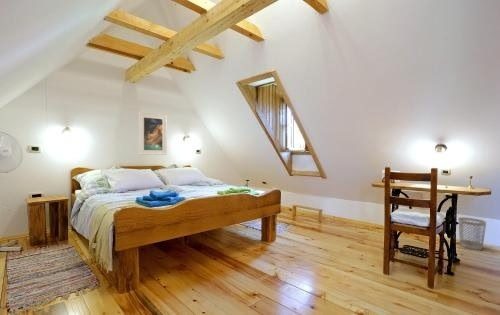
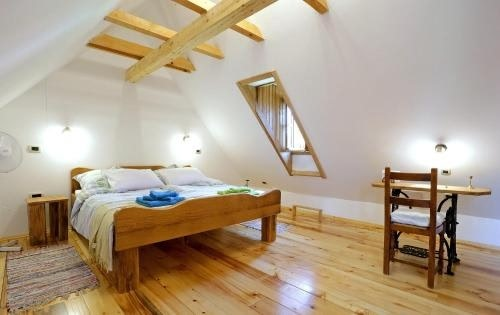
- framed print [138,111,168,156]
- wastebasket [457,217,487,251]
